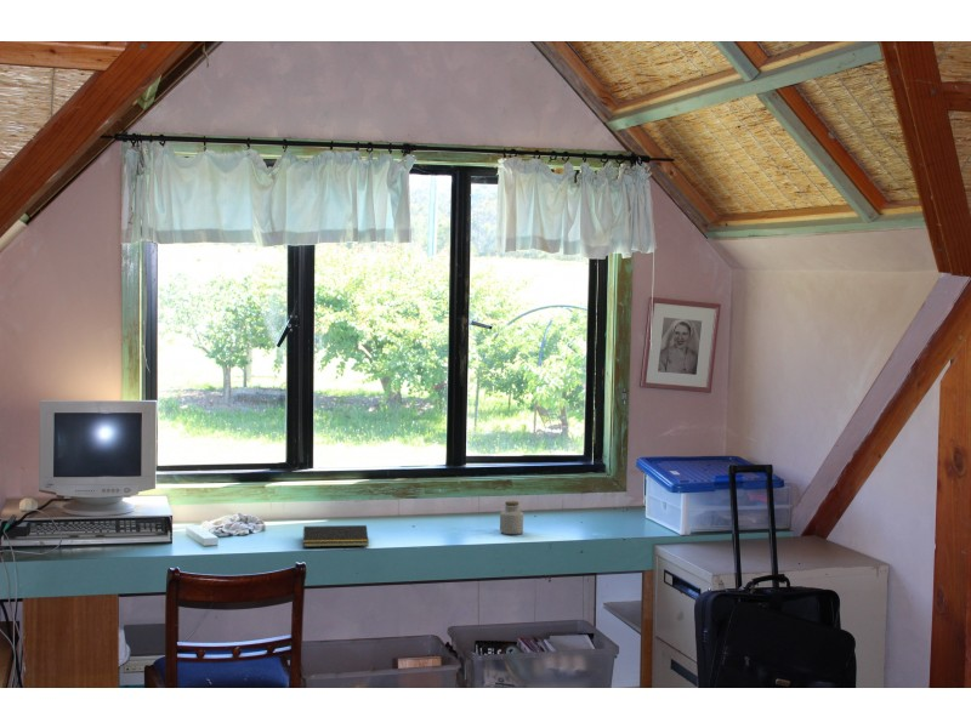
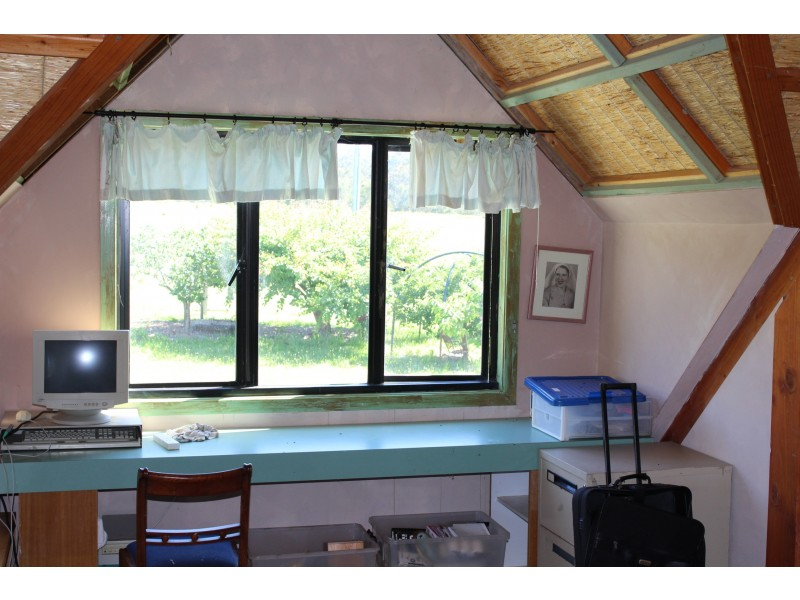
- notepad [301,524,369,548]
- jar [499,500,524,535]
